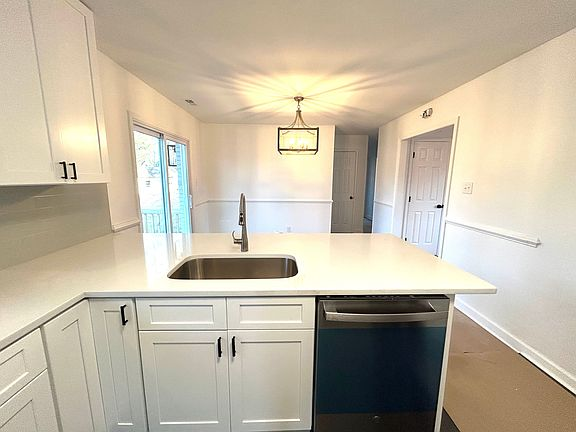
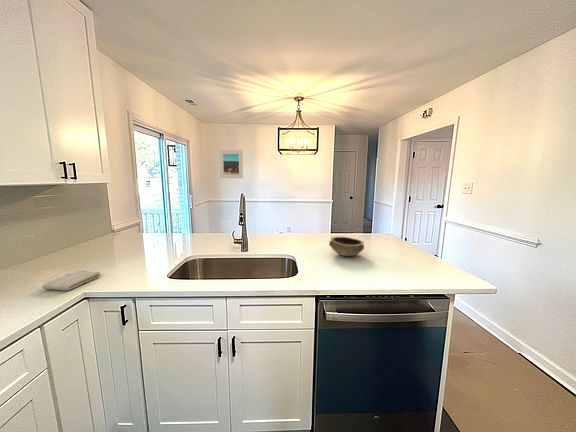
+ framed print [218,149,244,179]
+ washcloth [41,270,102,292]
+ bowl [328,236,365,257]
